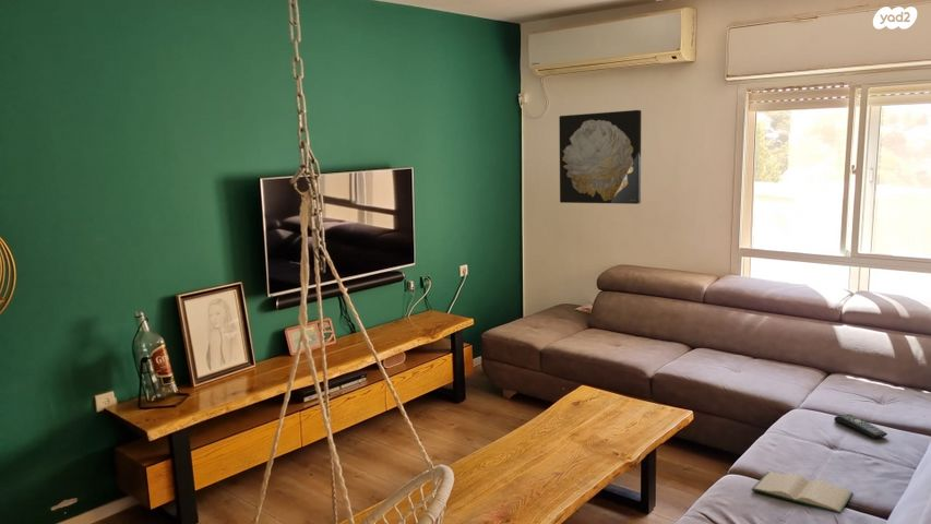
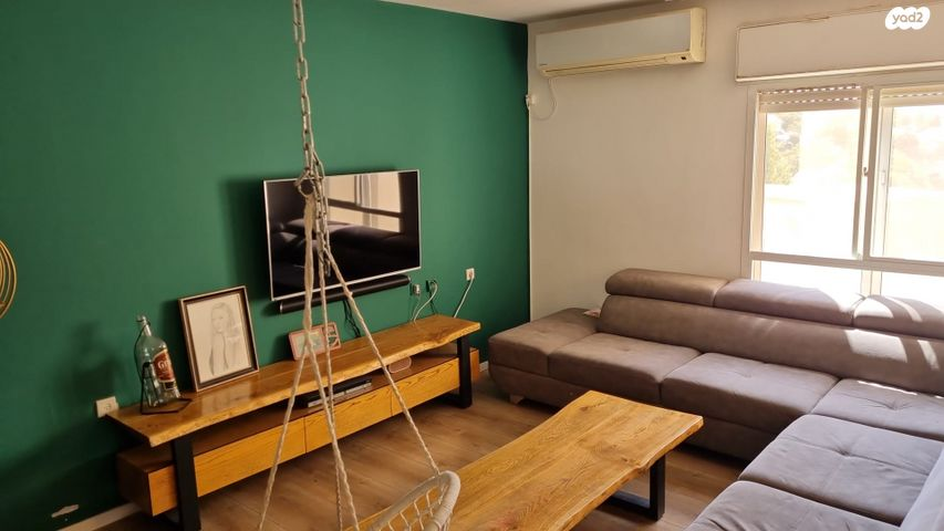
- remote control [833,414,888,439]
- hardback book [751,471,854,515]
- wall art [558,109,642,205]
